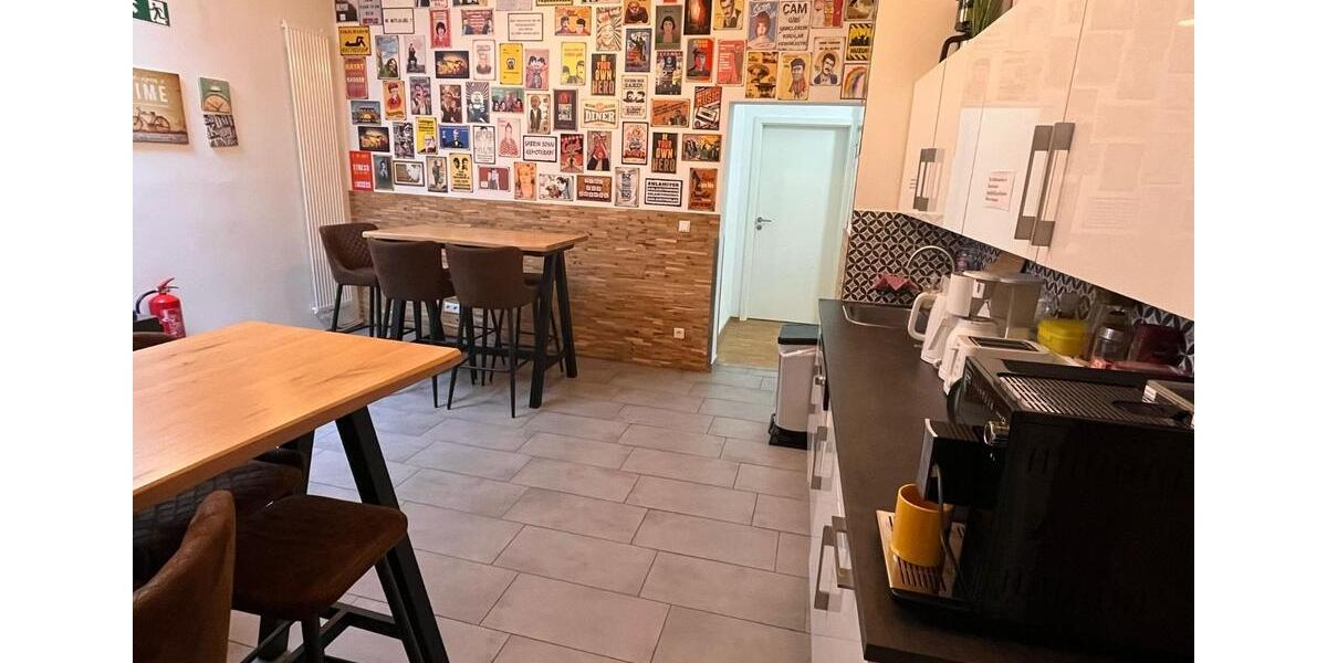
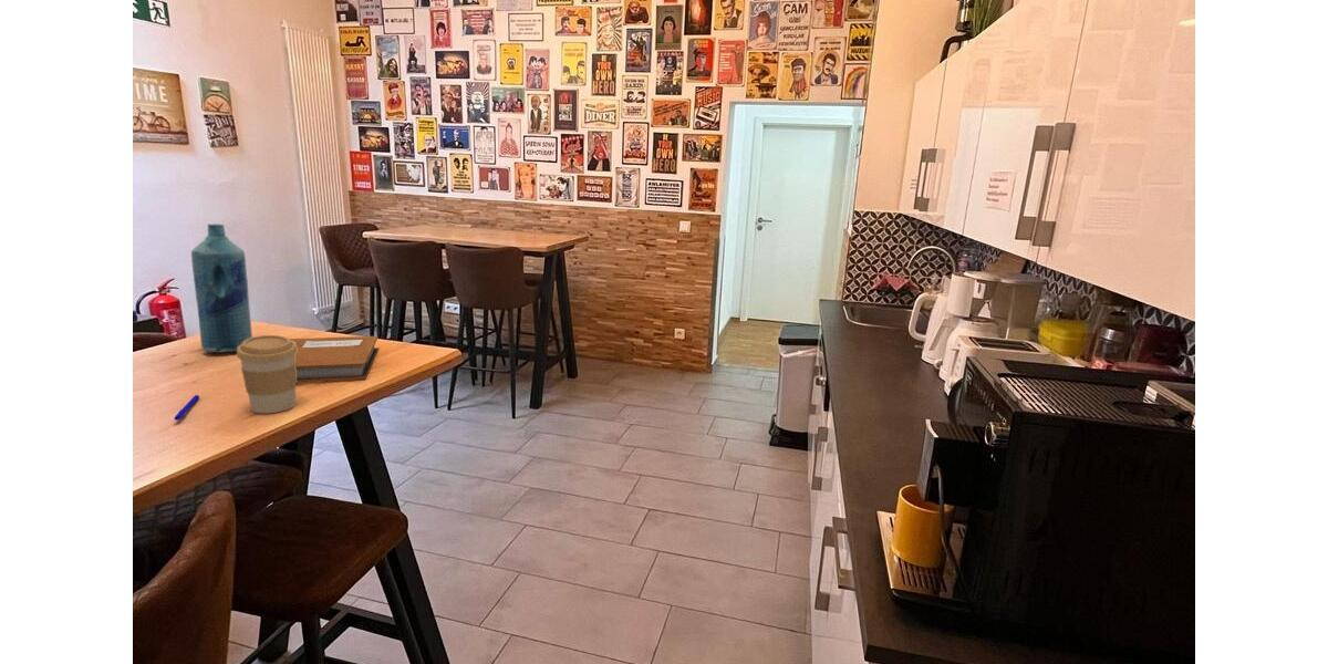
+ pen [174,394,200,422]
+ notebook [289,335,380,383]
+ bottle [190,224,253,354]
+ coffee cup [236,334,298,414]
